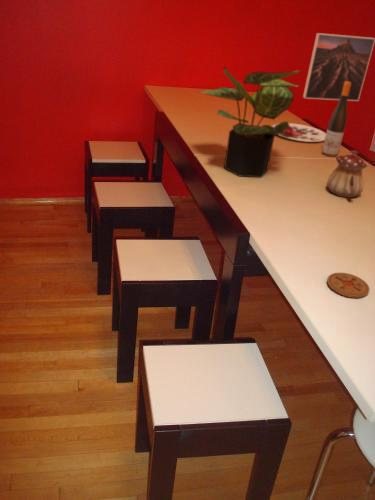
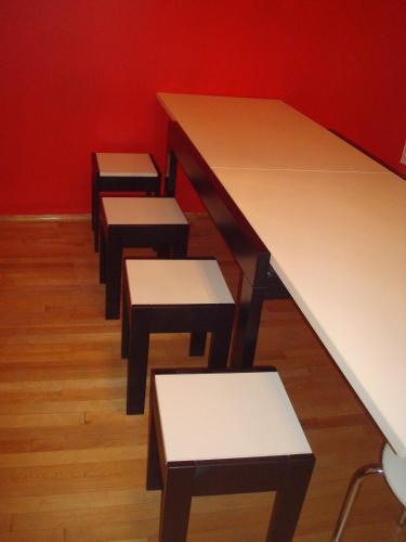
- wine bottle [321,81,351,157]
- teapot [326,149,369,198]
- potted plant [197,65,302,178]
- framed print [302,32,375,102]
- plate [271,122,326,143]
- coaster [326,272,370,299]
